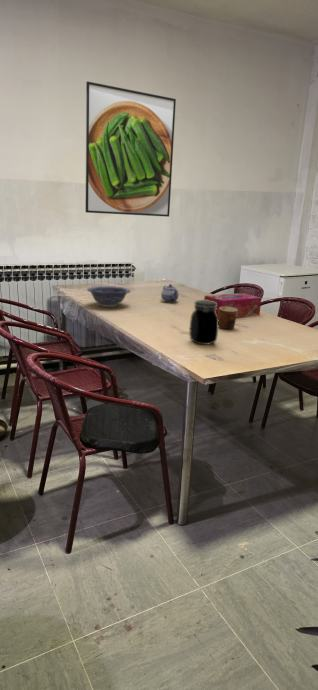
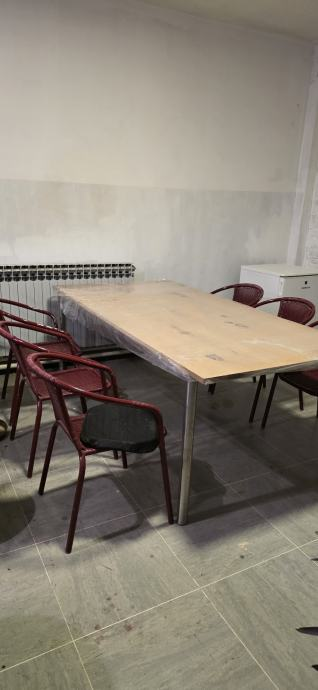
- jar [188,299,219,346]
- teapot [160,283,180,303]
- cup [218,307,238,330]
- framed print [84,80,177,218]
- tissue box [203,292,262,319]
- decorative bowl [86,285,131,308]
